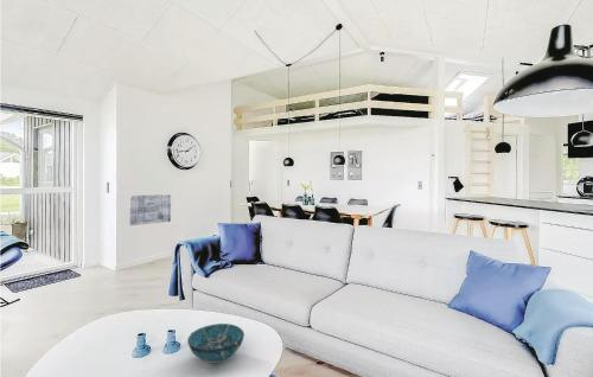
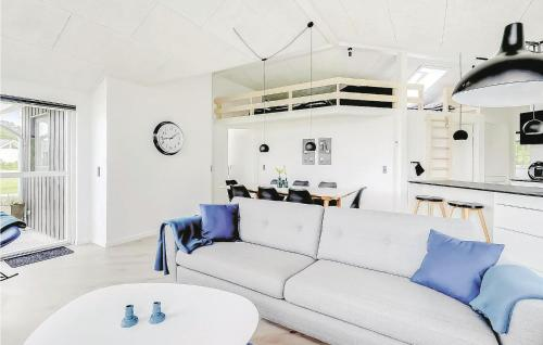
- decorative bowl [186,322,246,364]
- wall art [128,193,172,226]
